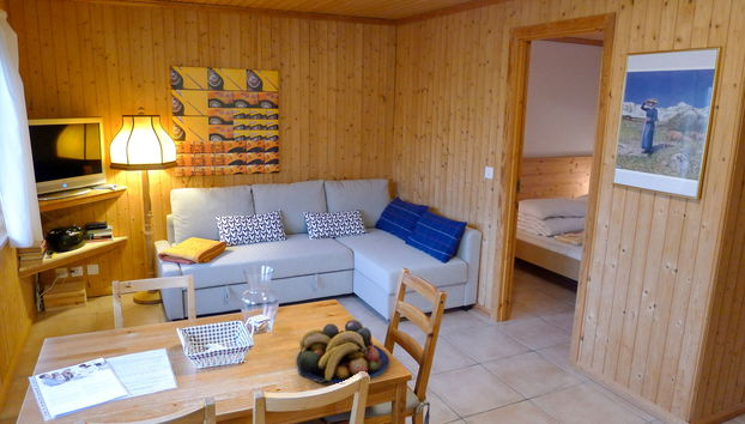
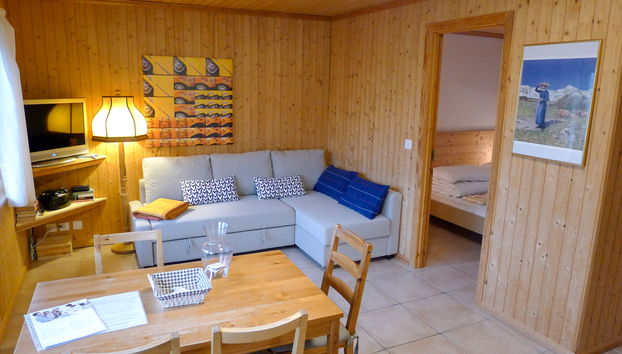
- fruit bowl [295,319,390,386]
